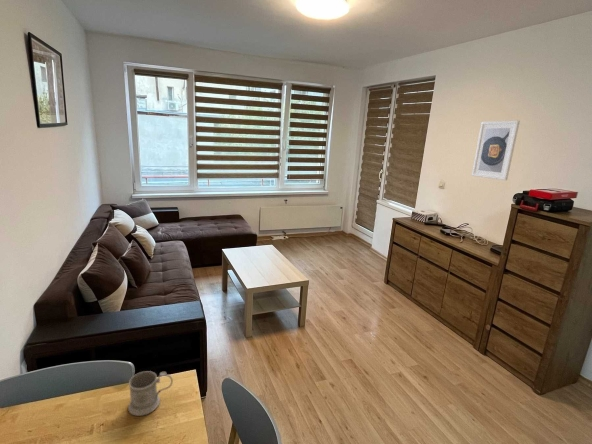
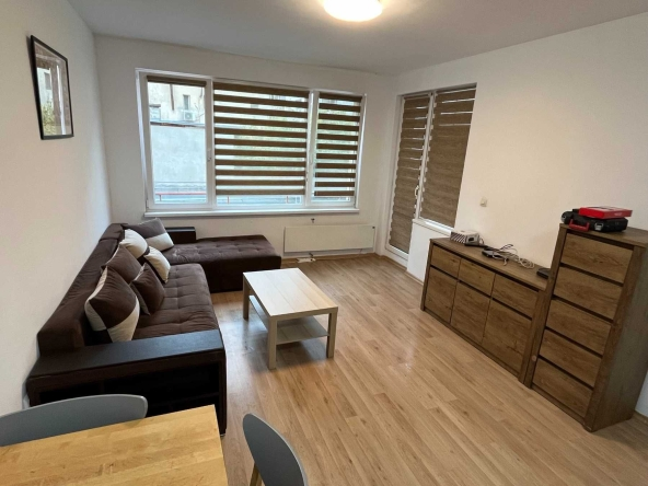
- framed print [471,120,521,181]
- mug [127,370,174,417]
